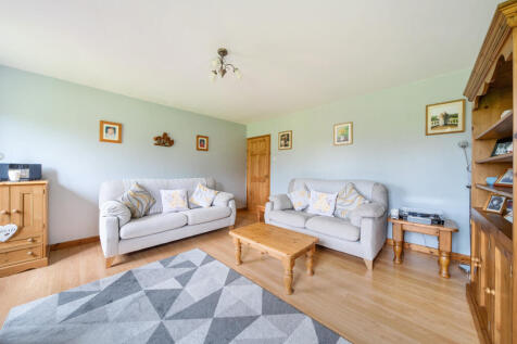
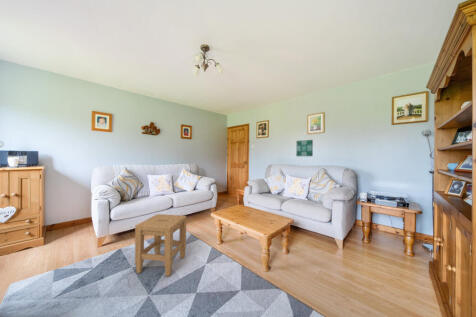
+ wall art [295,139,314,157]
+ stool [134,213,187,277]
